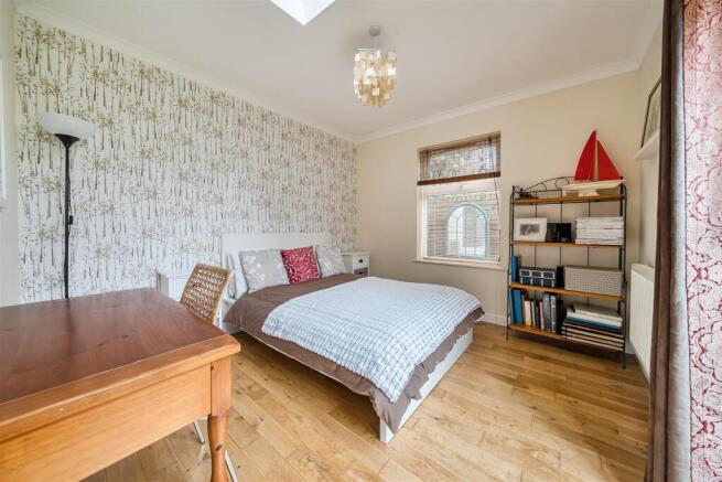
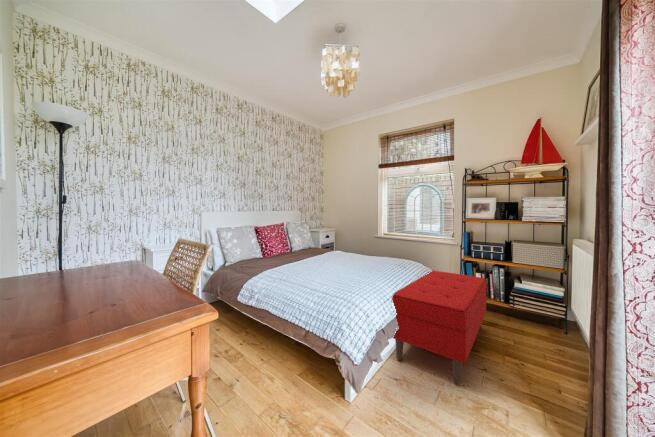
+ bench [391,269,488,385]
